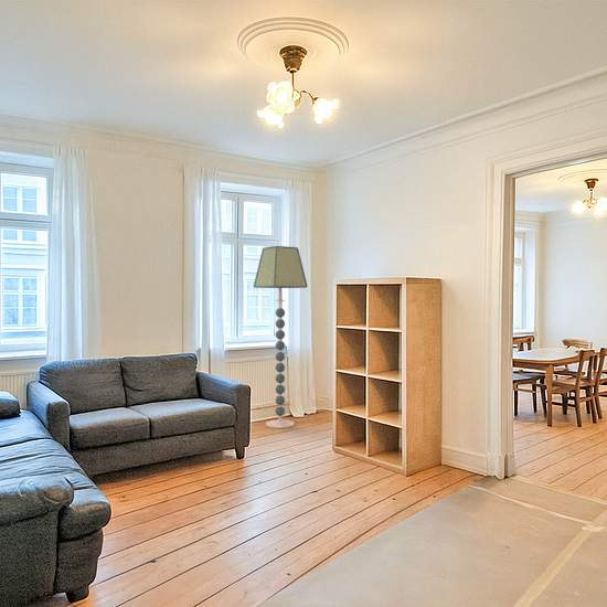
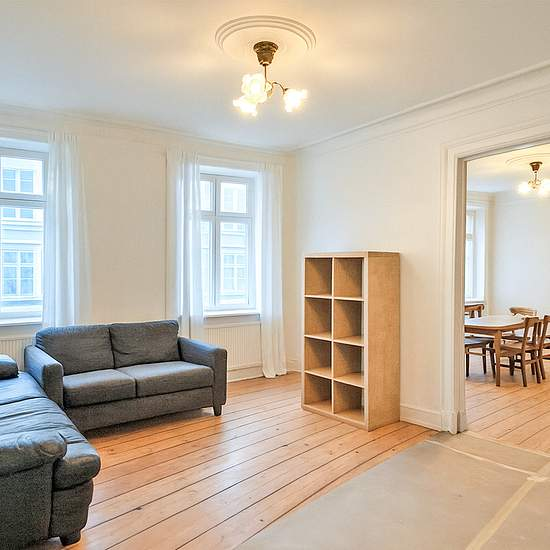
- floor lamp [253,245,309,429]
